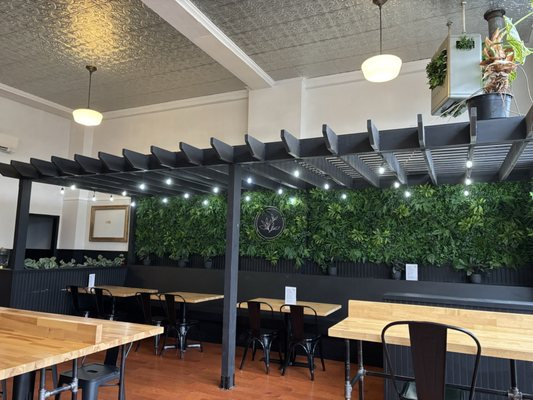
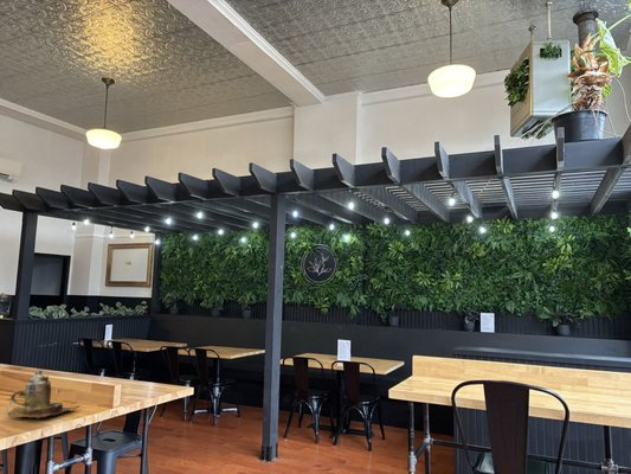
+ teapot [4,370,82,419]
